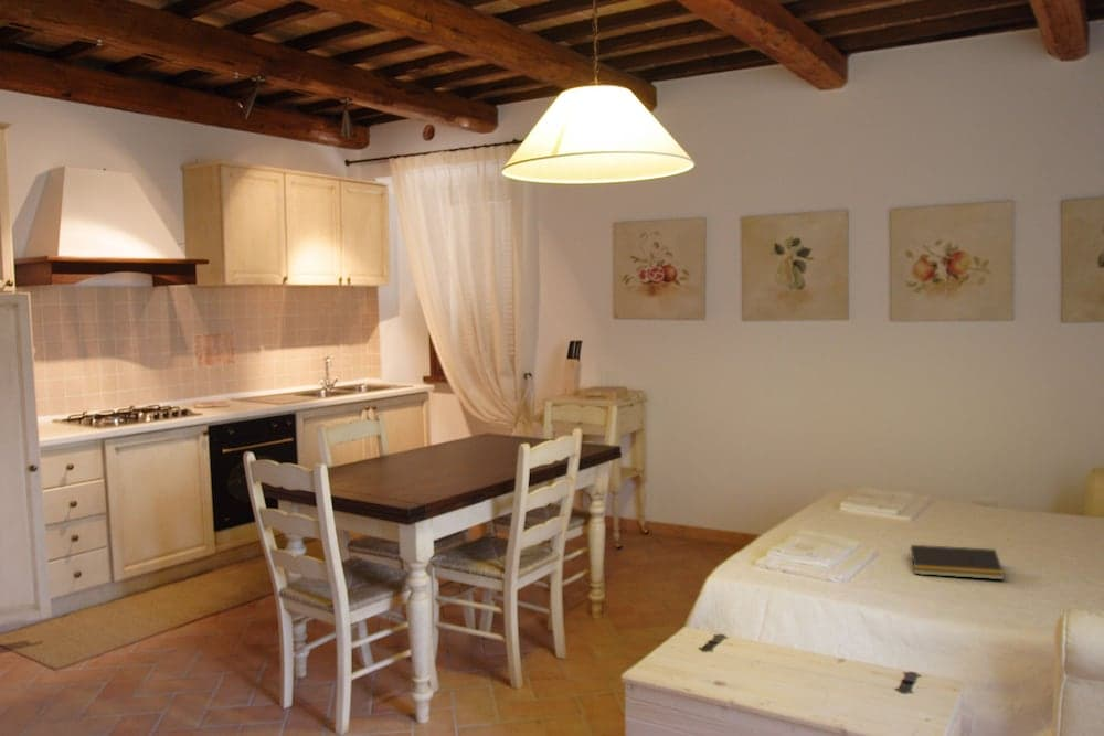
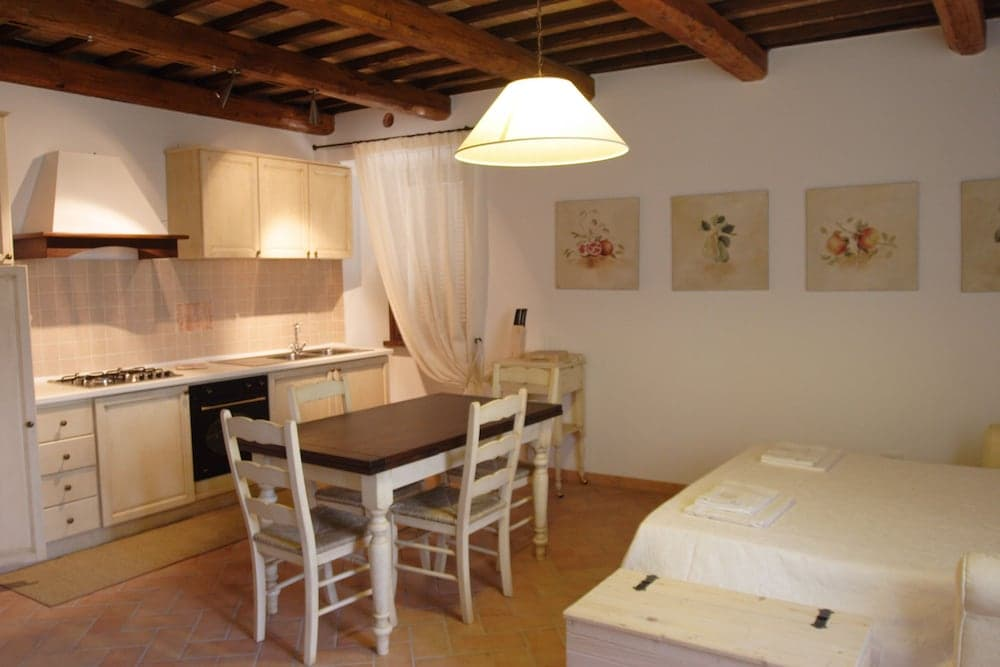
- notepad [907,544,1006,580]
